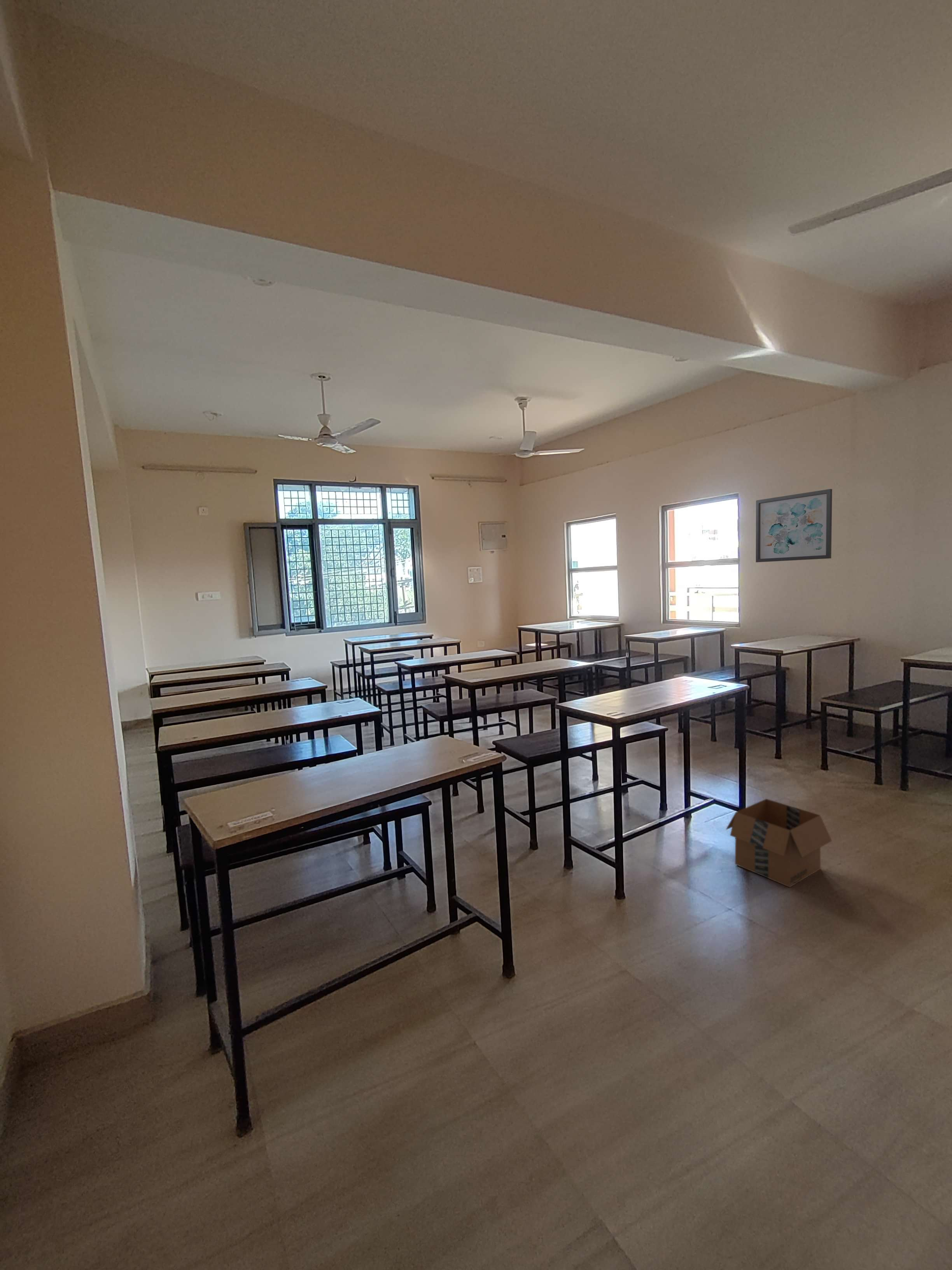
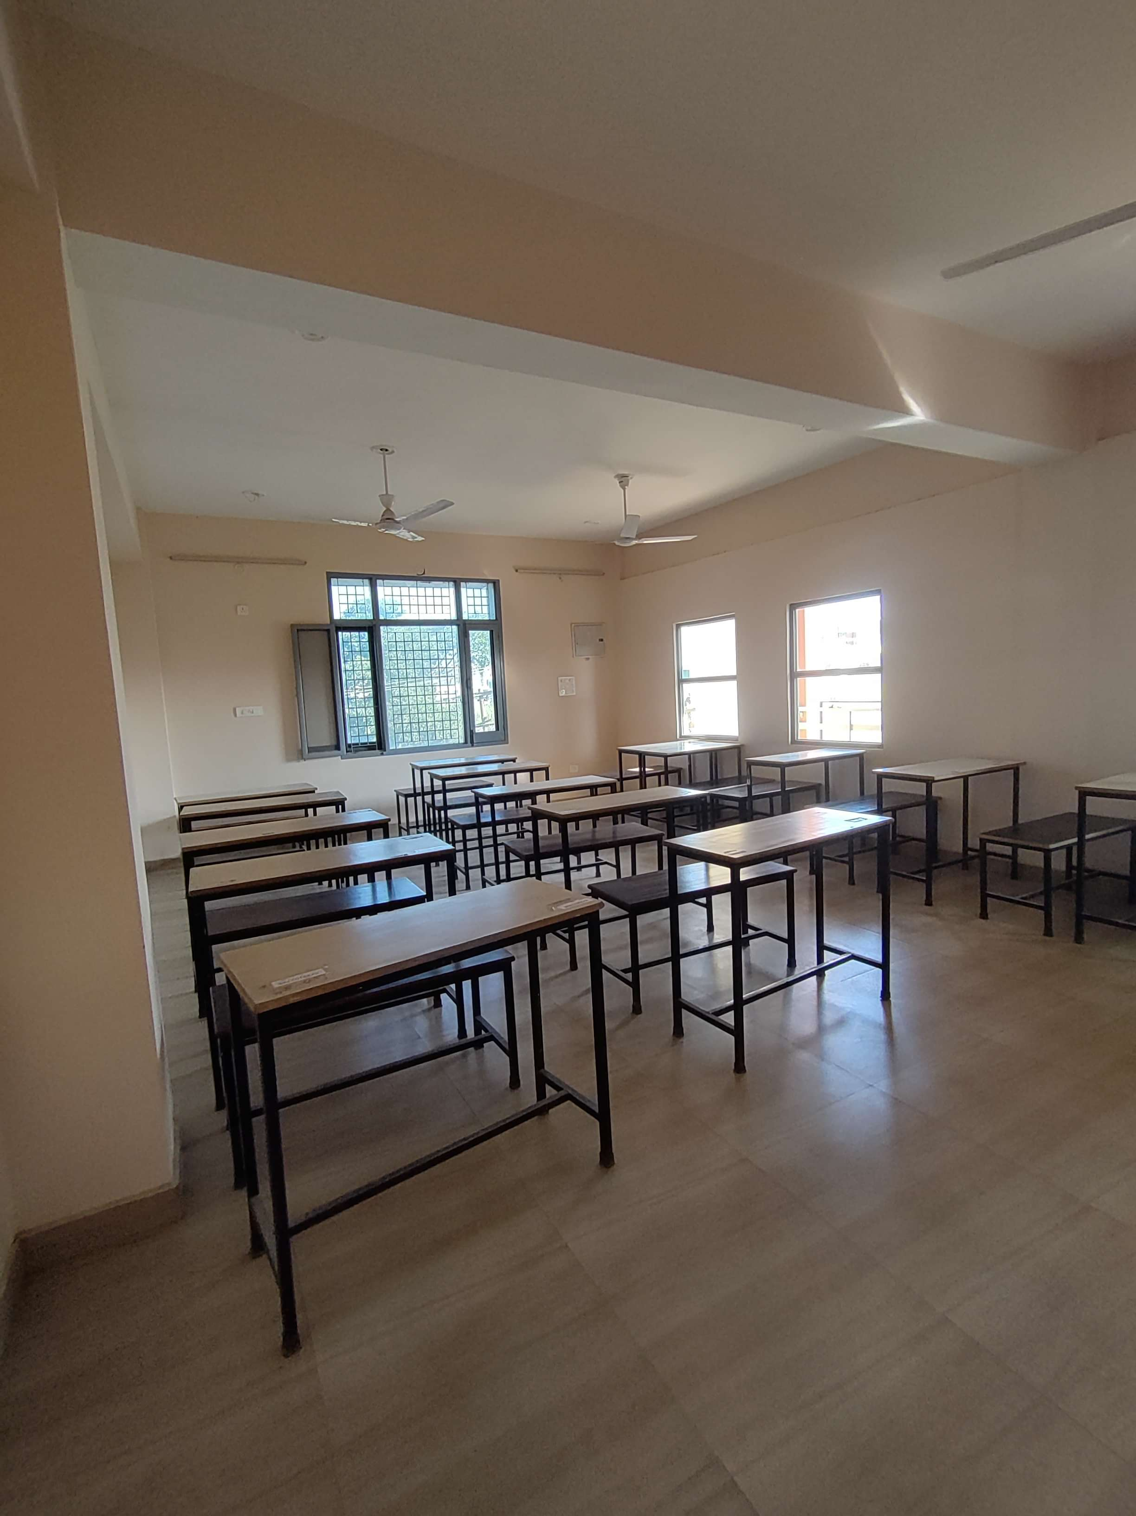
- cardboard box [726,798,832,888]
- wall art [756,489,833,563]
